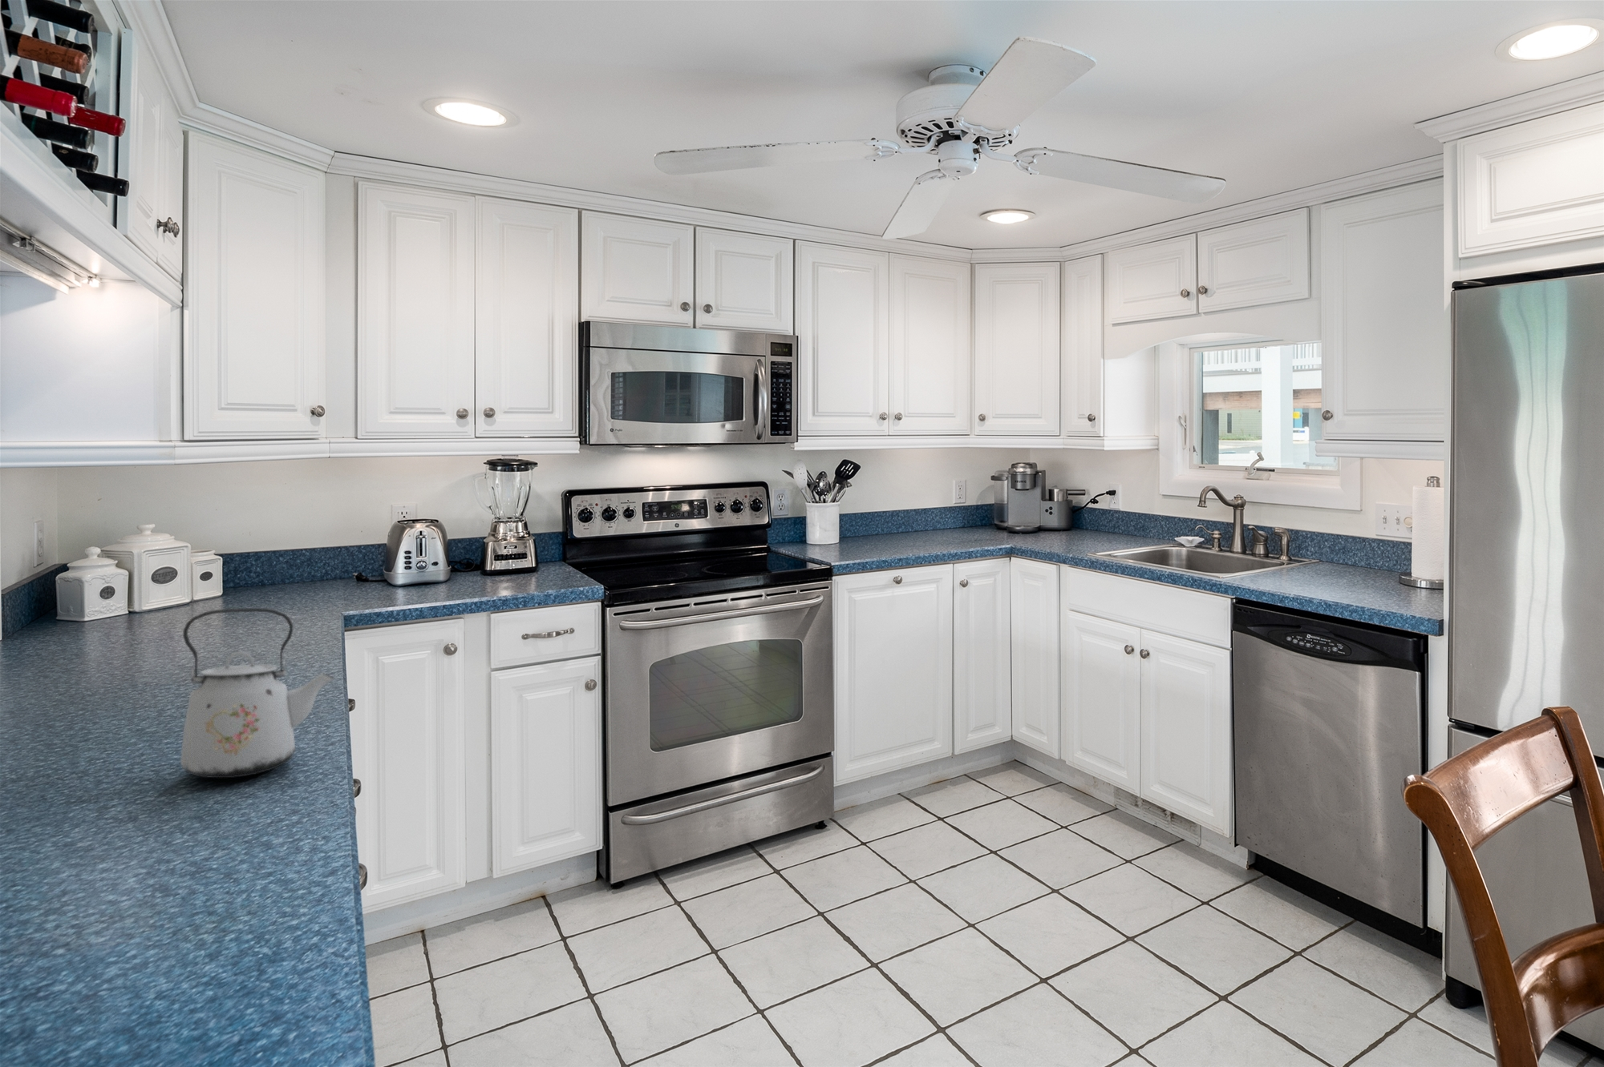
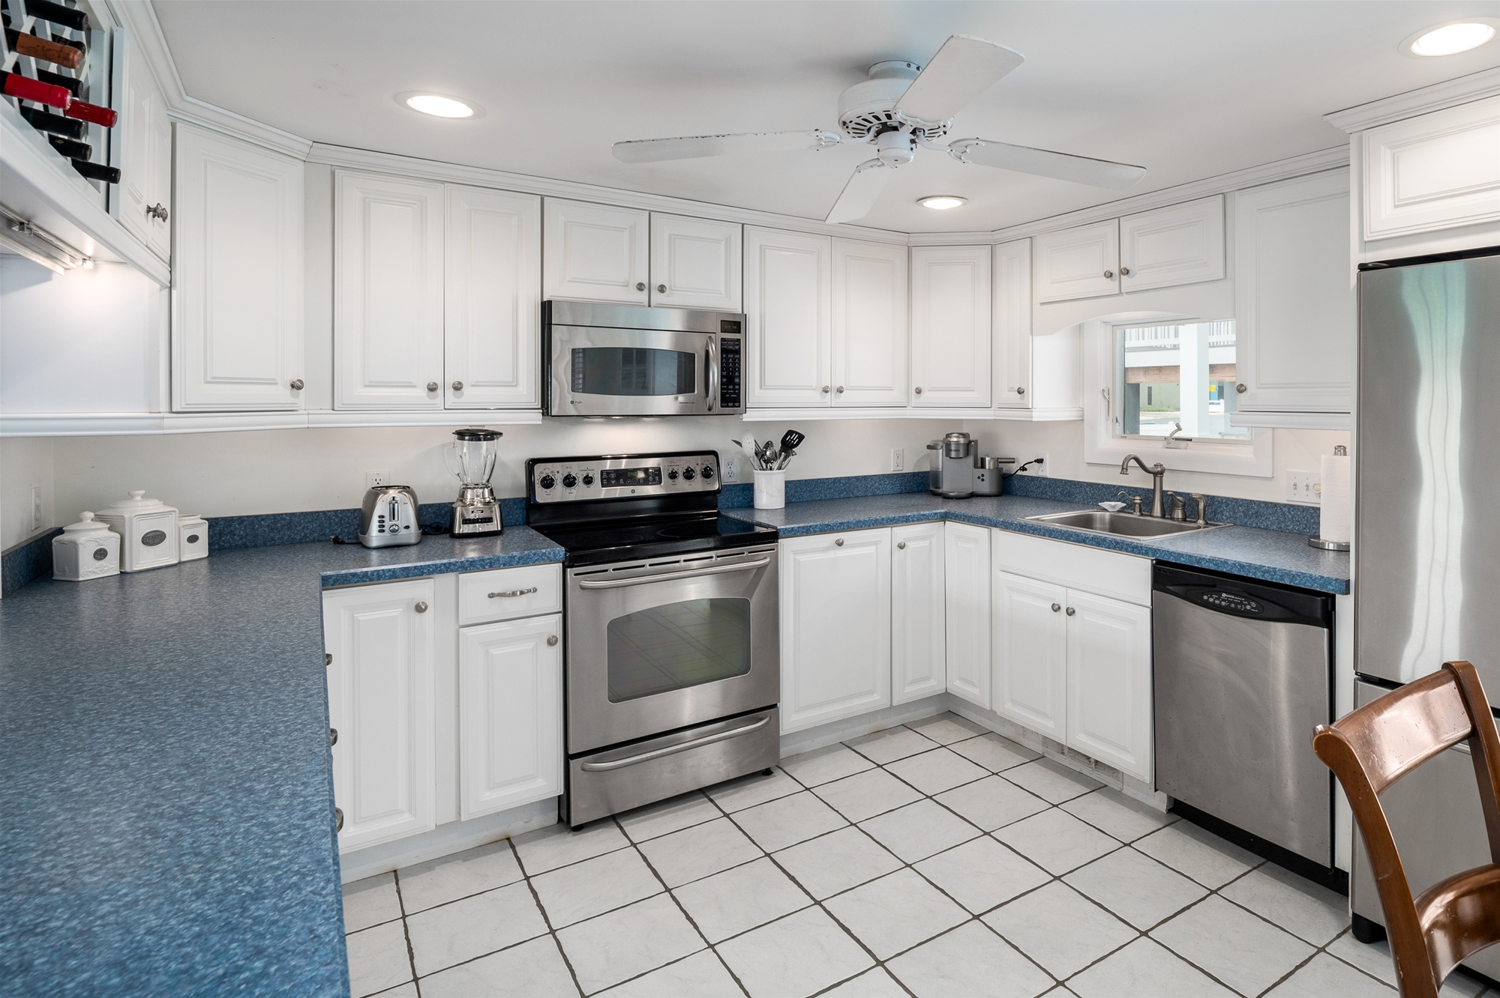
- kettle [180,607,336,779]
